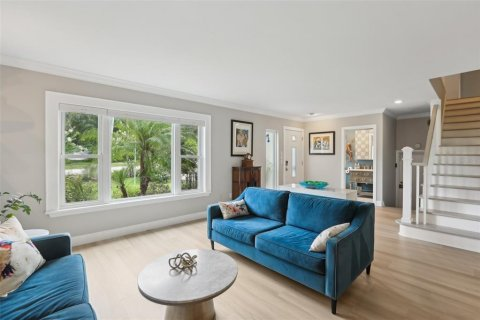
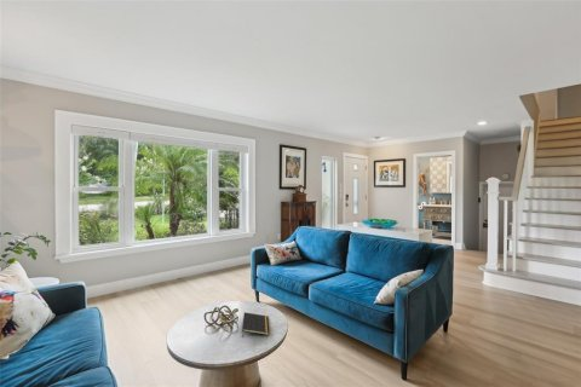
+ notepad [241,311,271,339]
